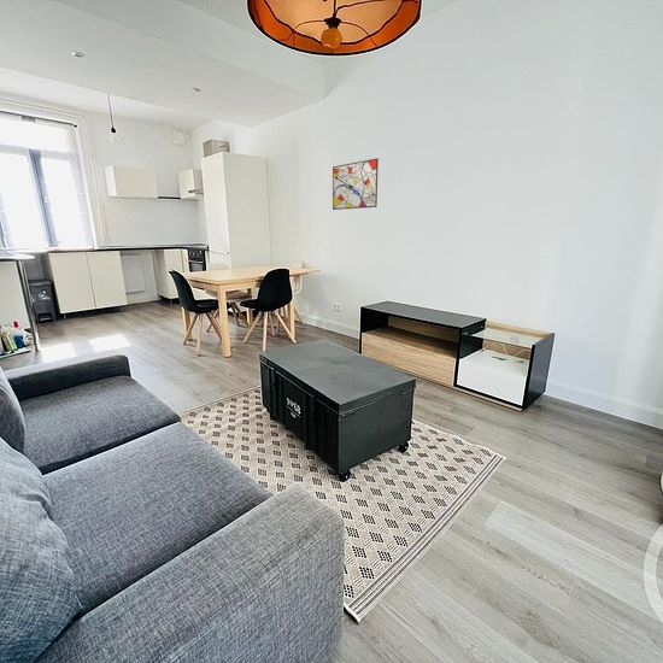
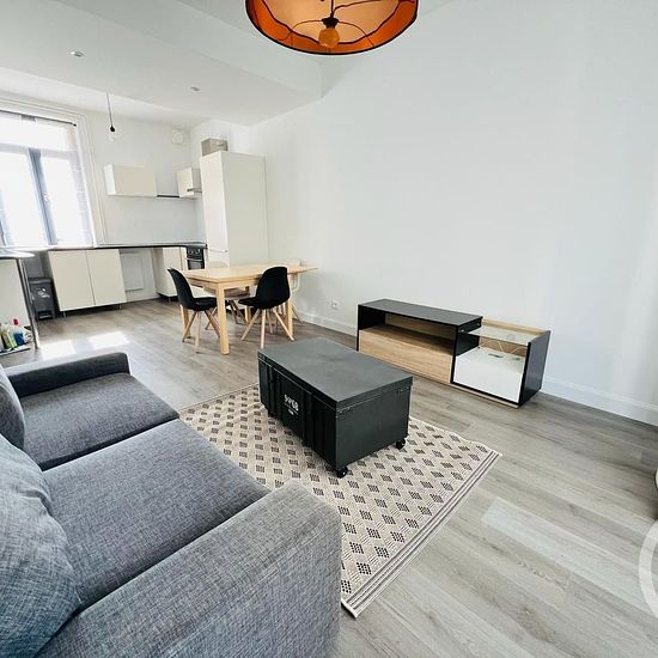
- wall art [332,157,380,211]
